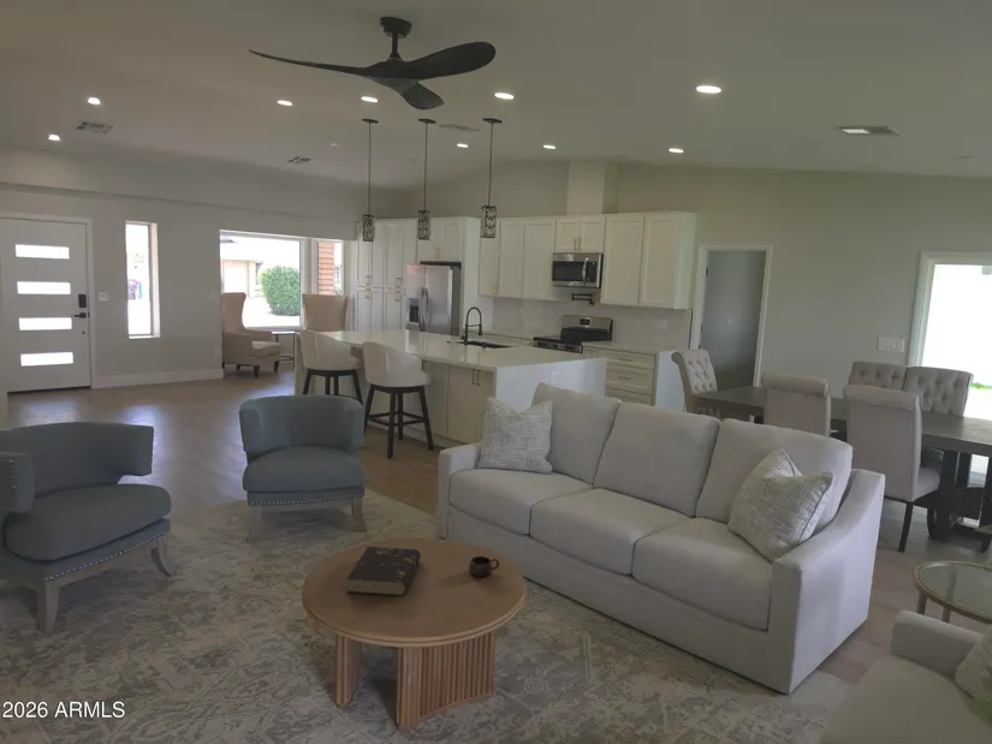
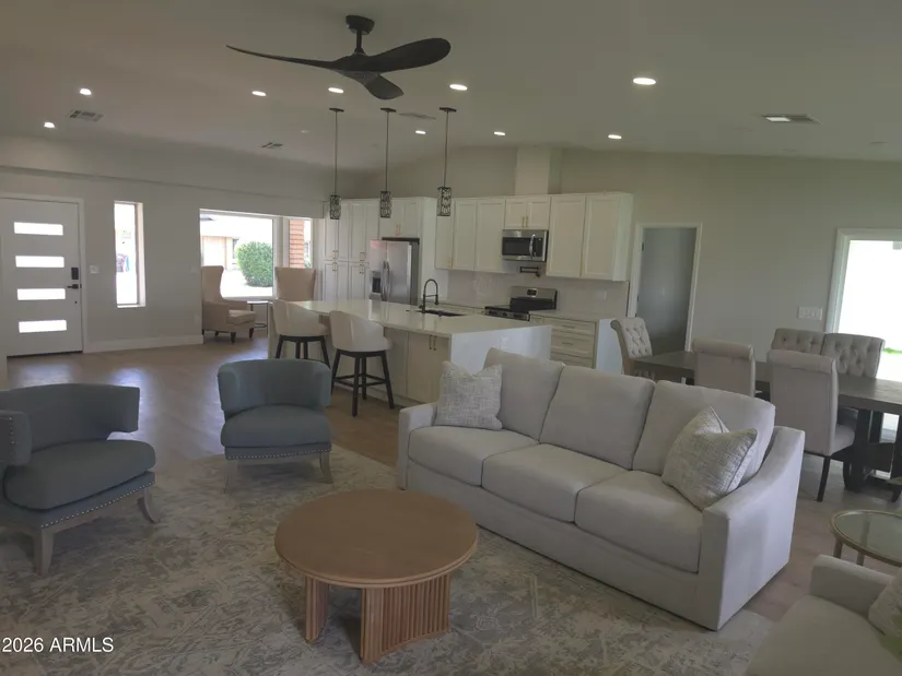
- book [345,546,422,596]
- cup [468,555,500,578]
